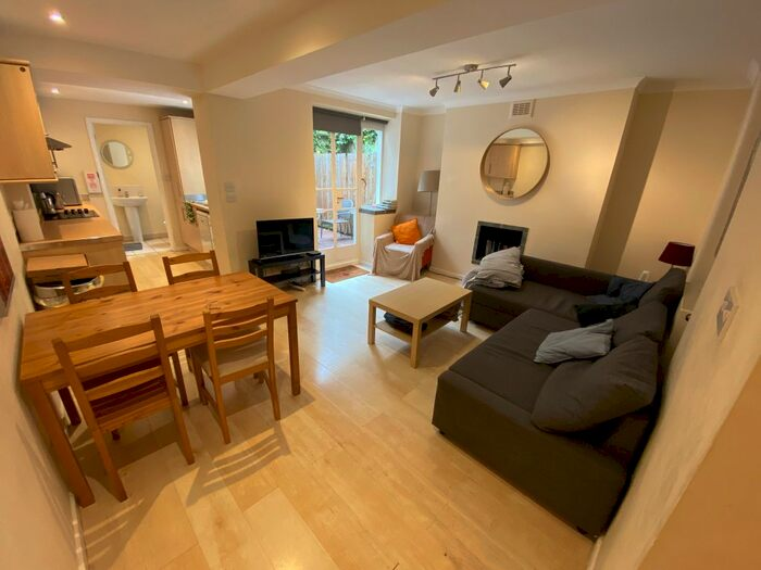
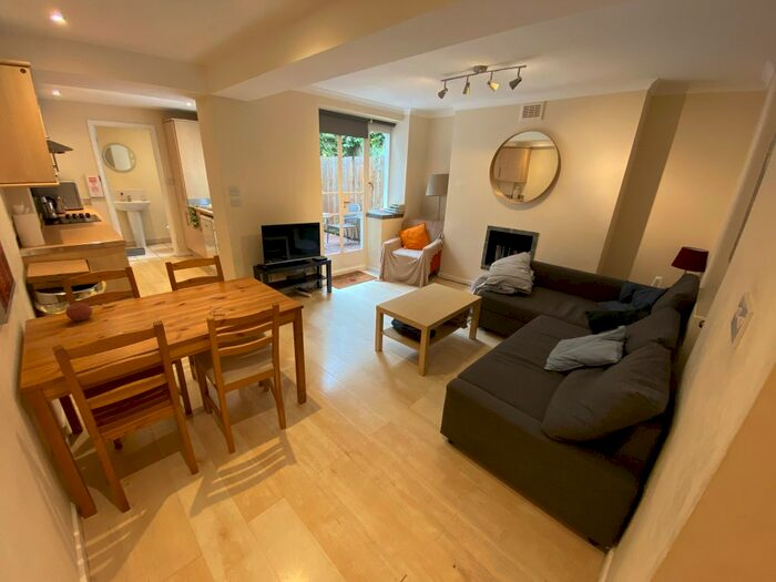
+ fruit [64,302,93,321]
